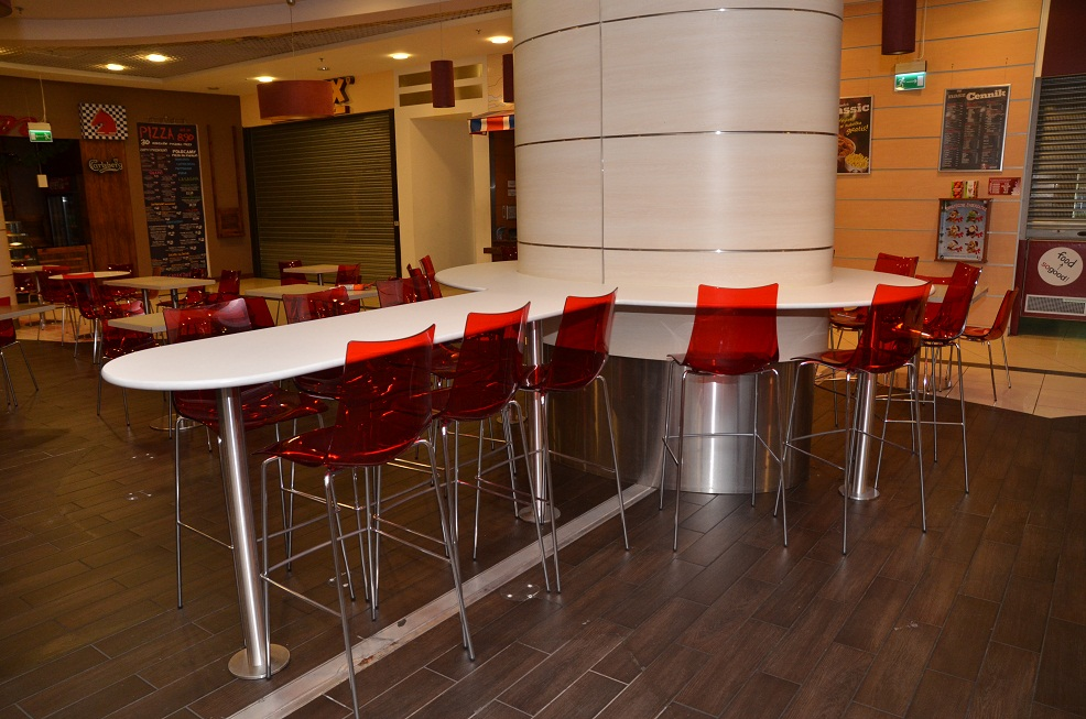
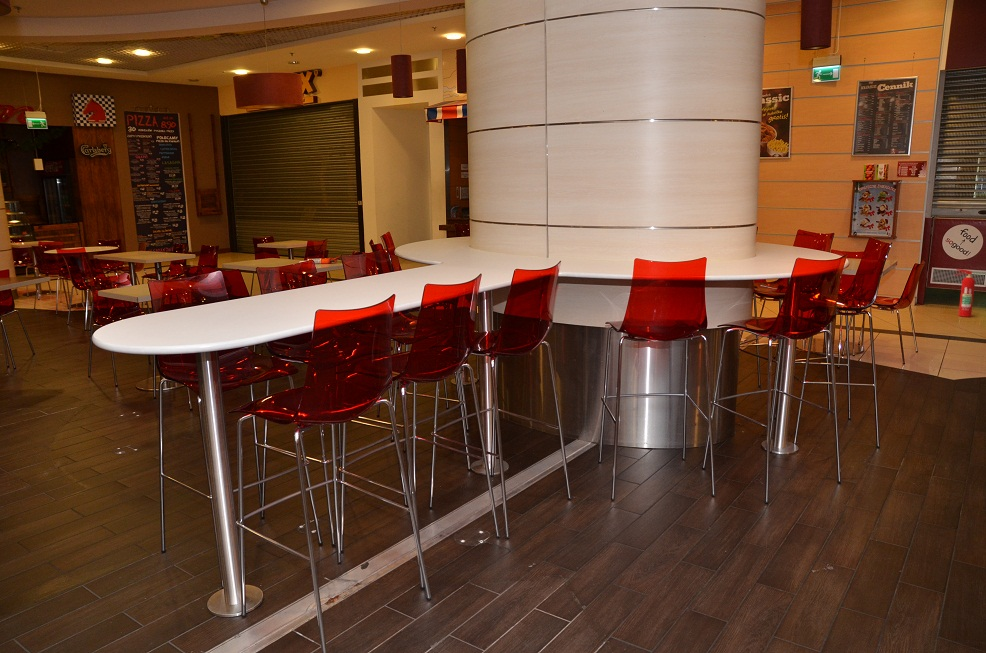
+ fire extinguisher [954,268,976,318]
